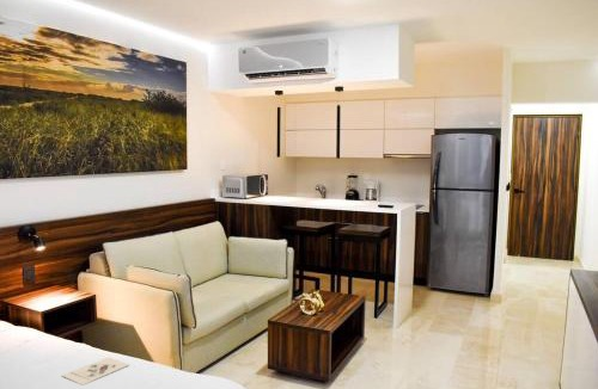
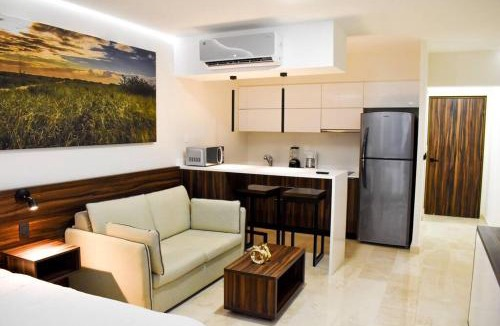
- architectural model [61,356,129,385]
